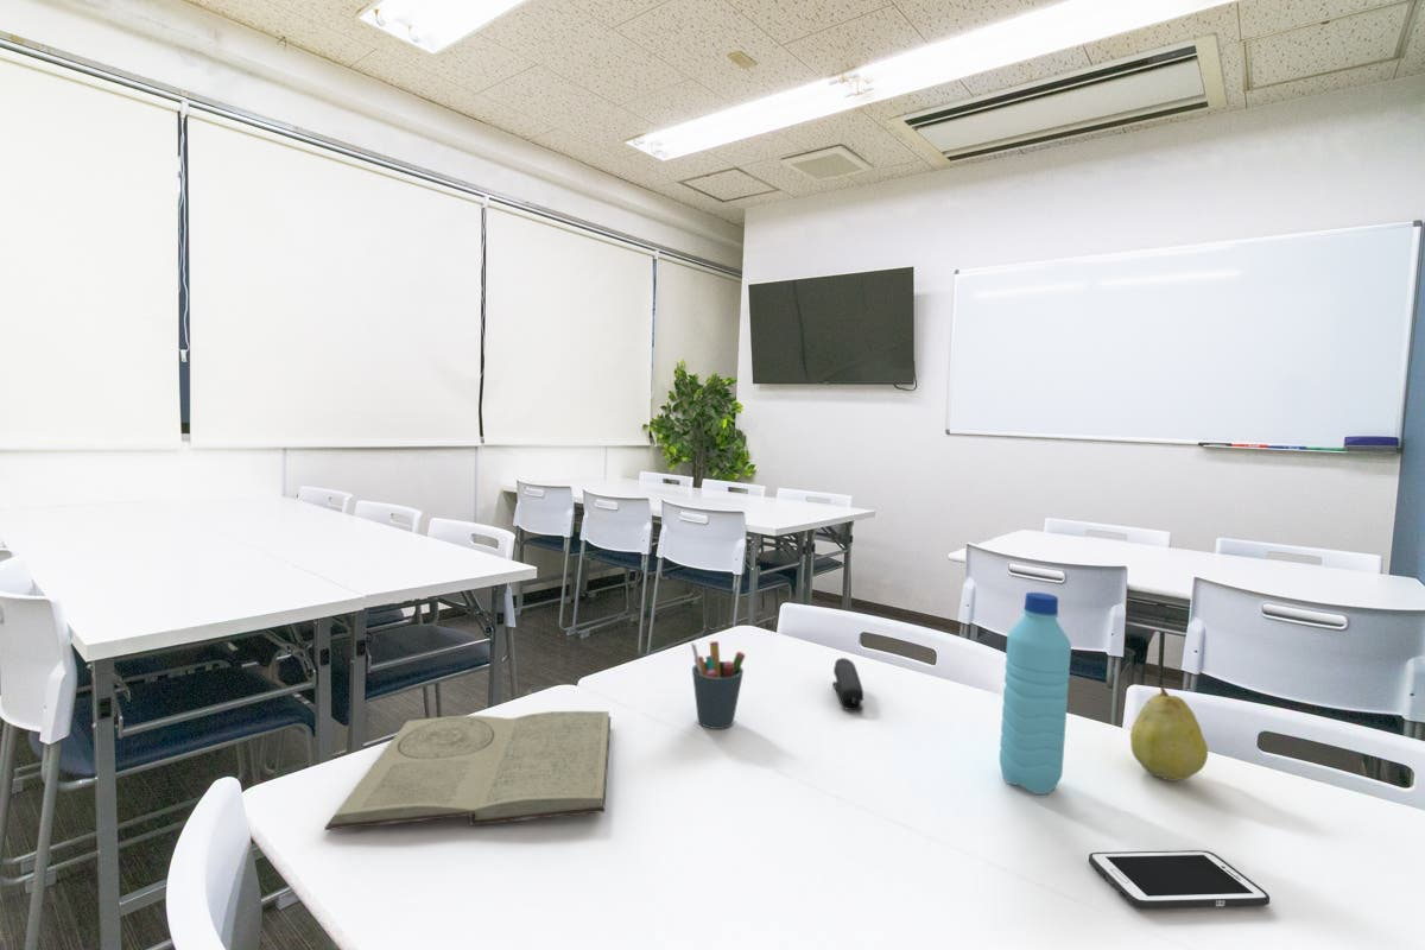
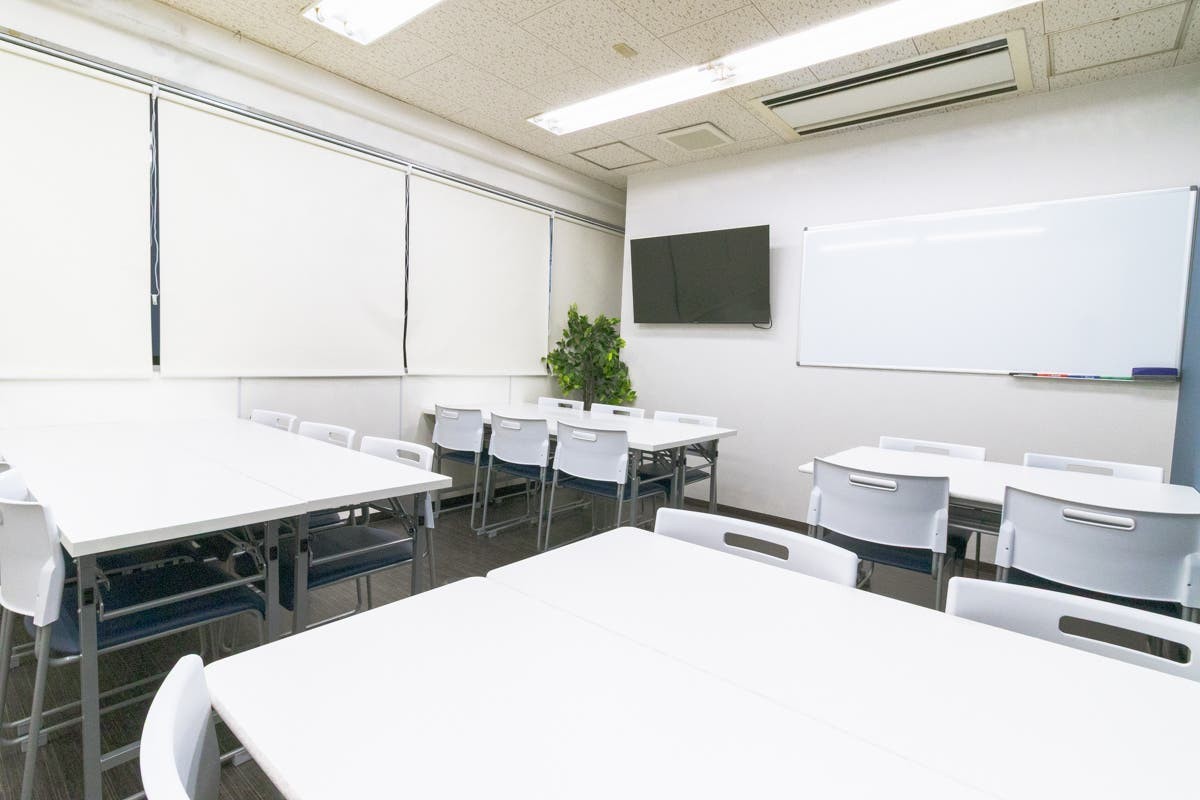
- water bottle [999,591,1072,796]
- cell phone [1088,849,1271,910]
- fruit [1129,684,1209,783]
- pen holder [690,640,746,730]
- stapler [831,657,864,711]
- book [323,710,612,831]
